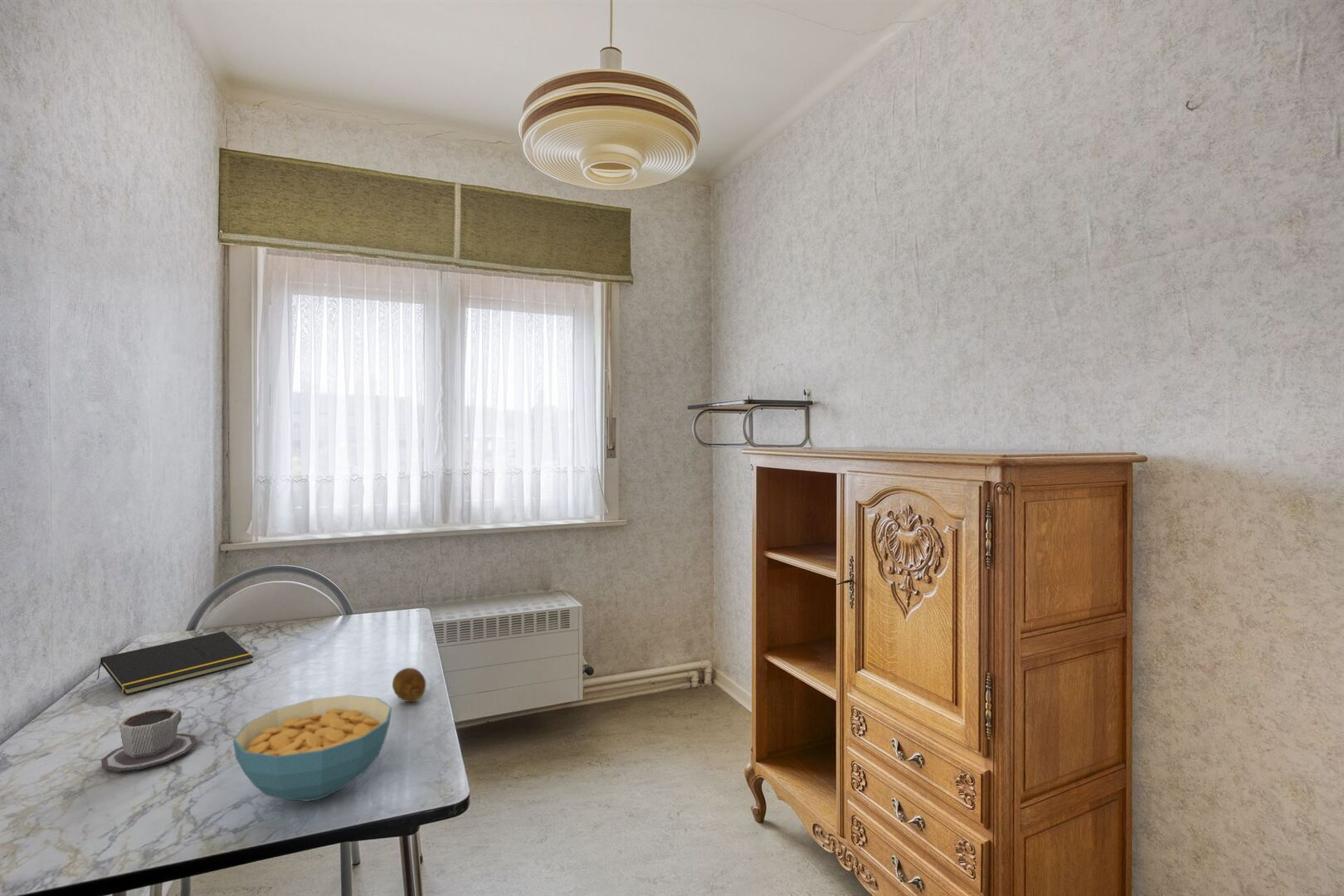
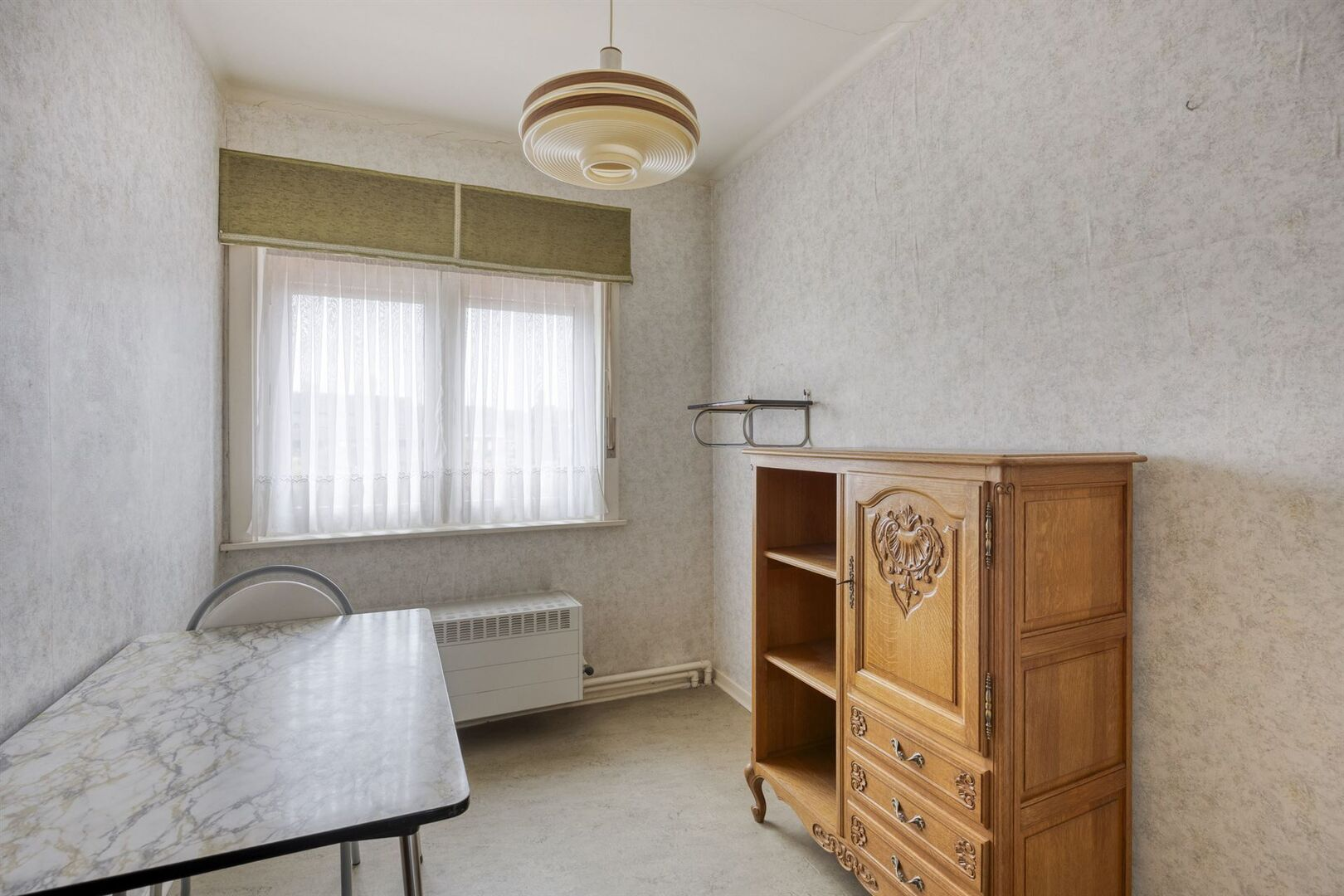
- notepad [96,631,254,696]
- cup [100,707,197,772]
- fruit [392,667,427,703]
- cereal bowl [232,694,392,802]
